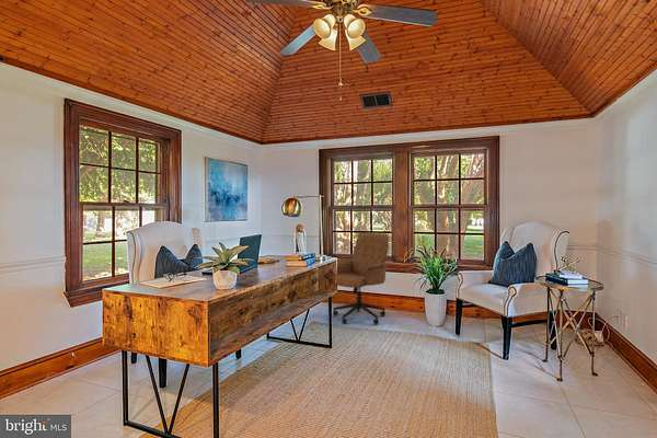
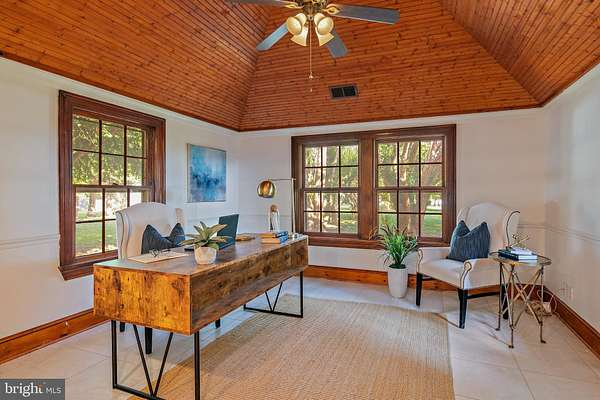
- office chair [332,232,390,325]
